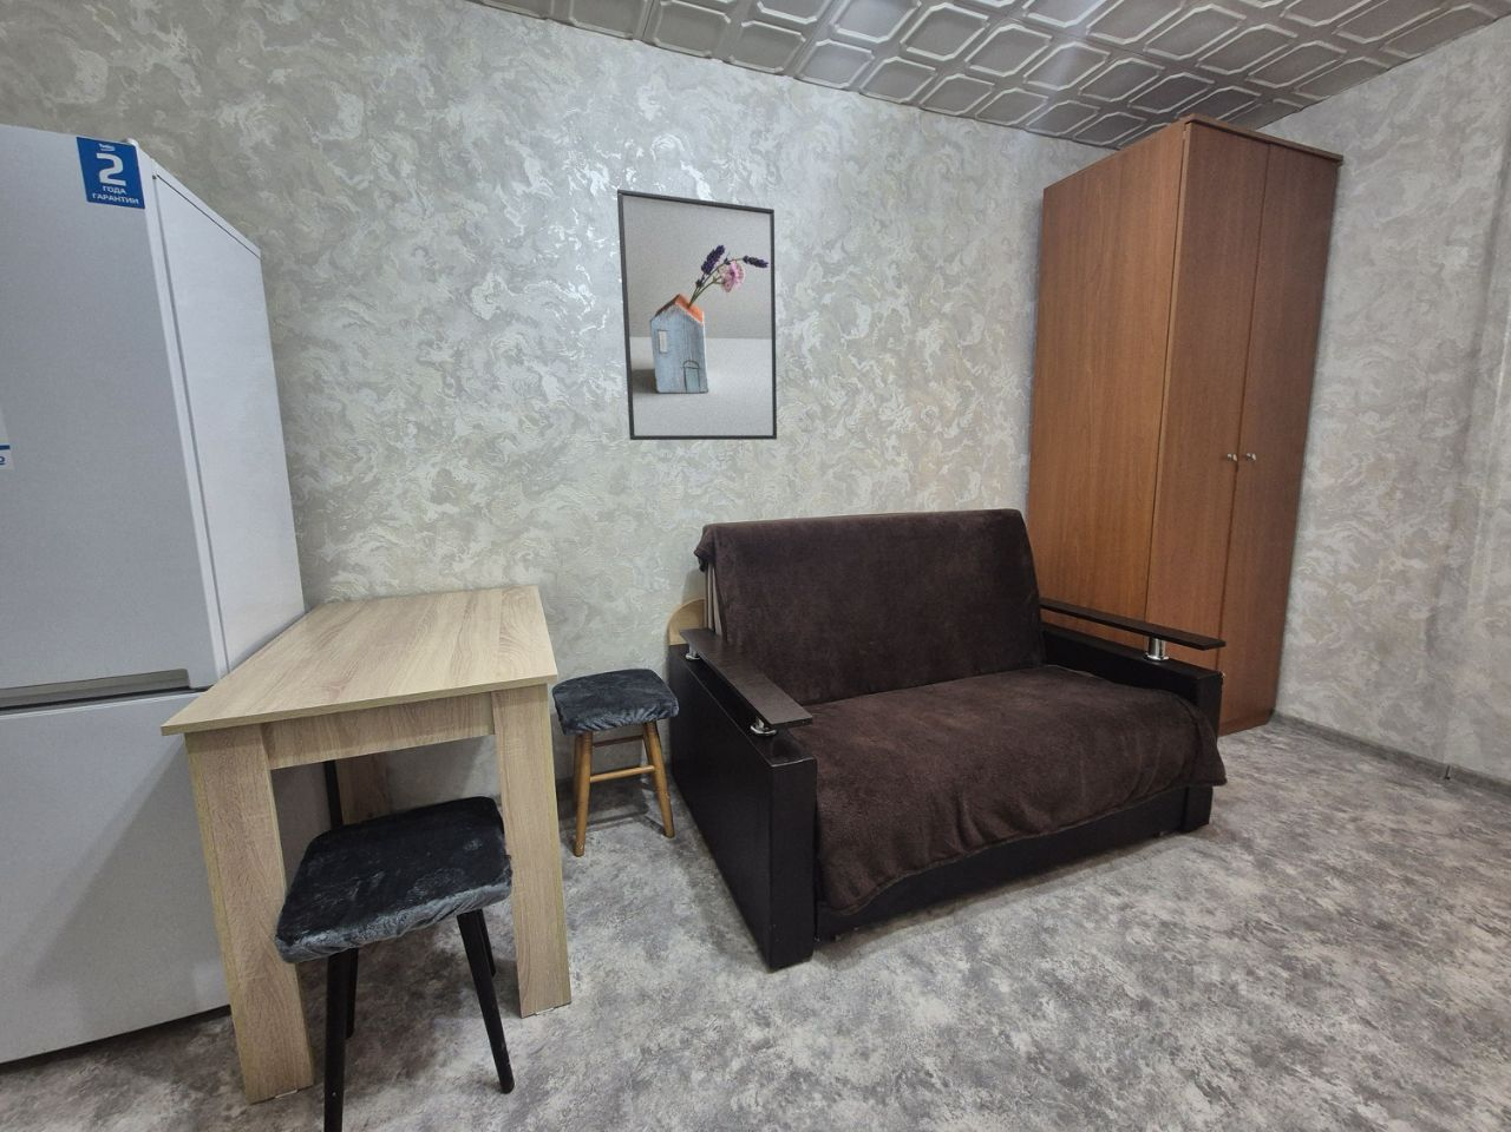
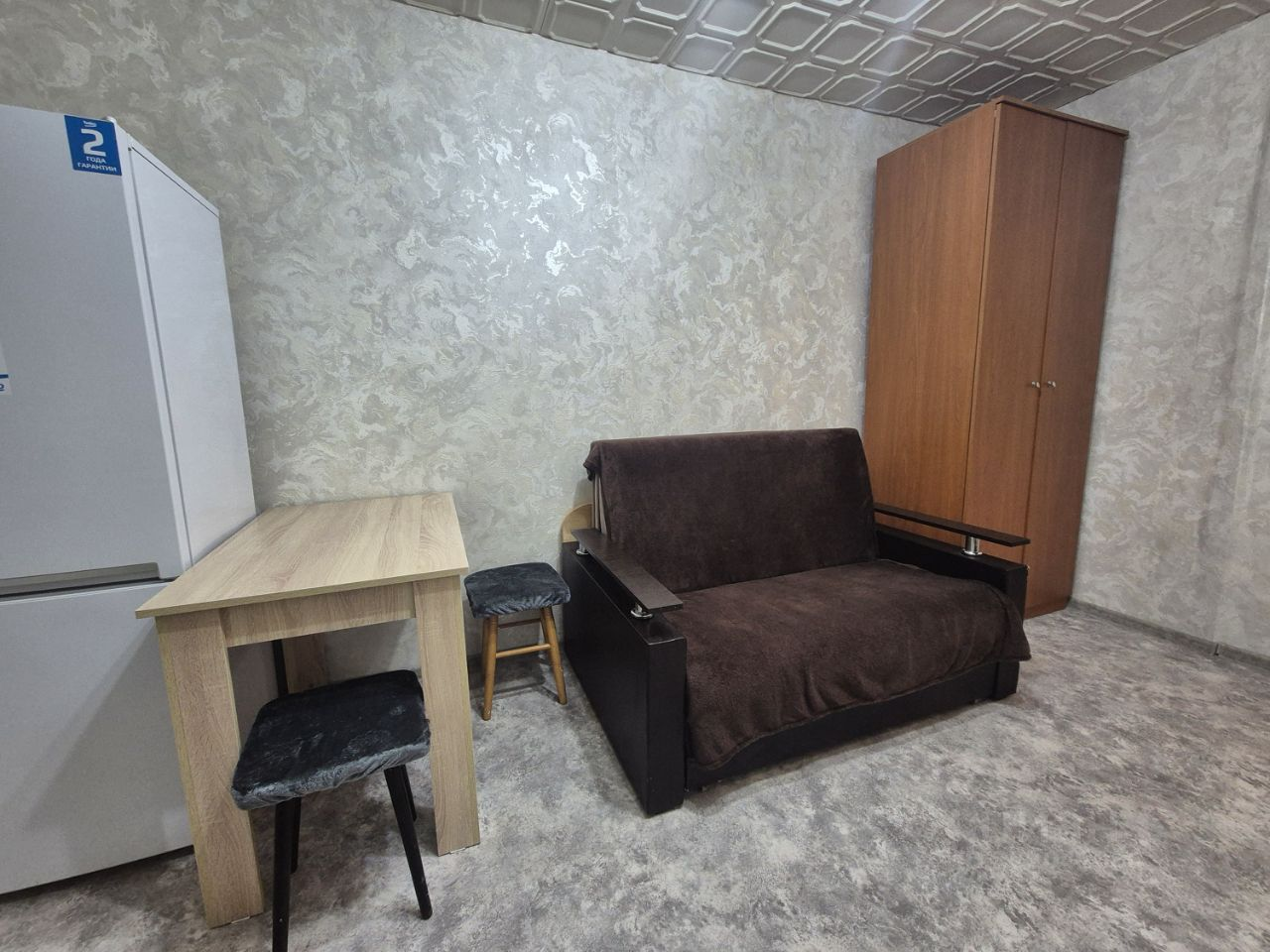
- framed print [616,188,778,441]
